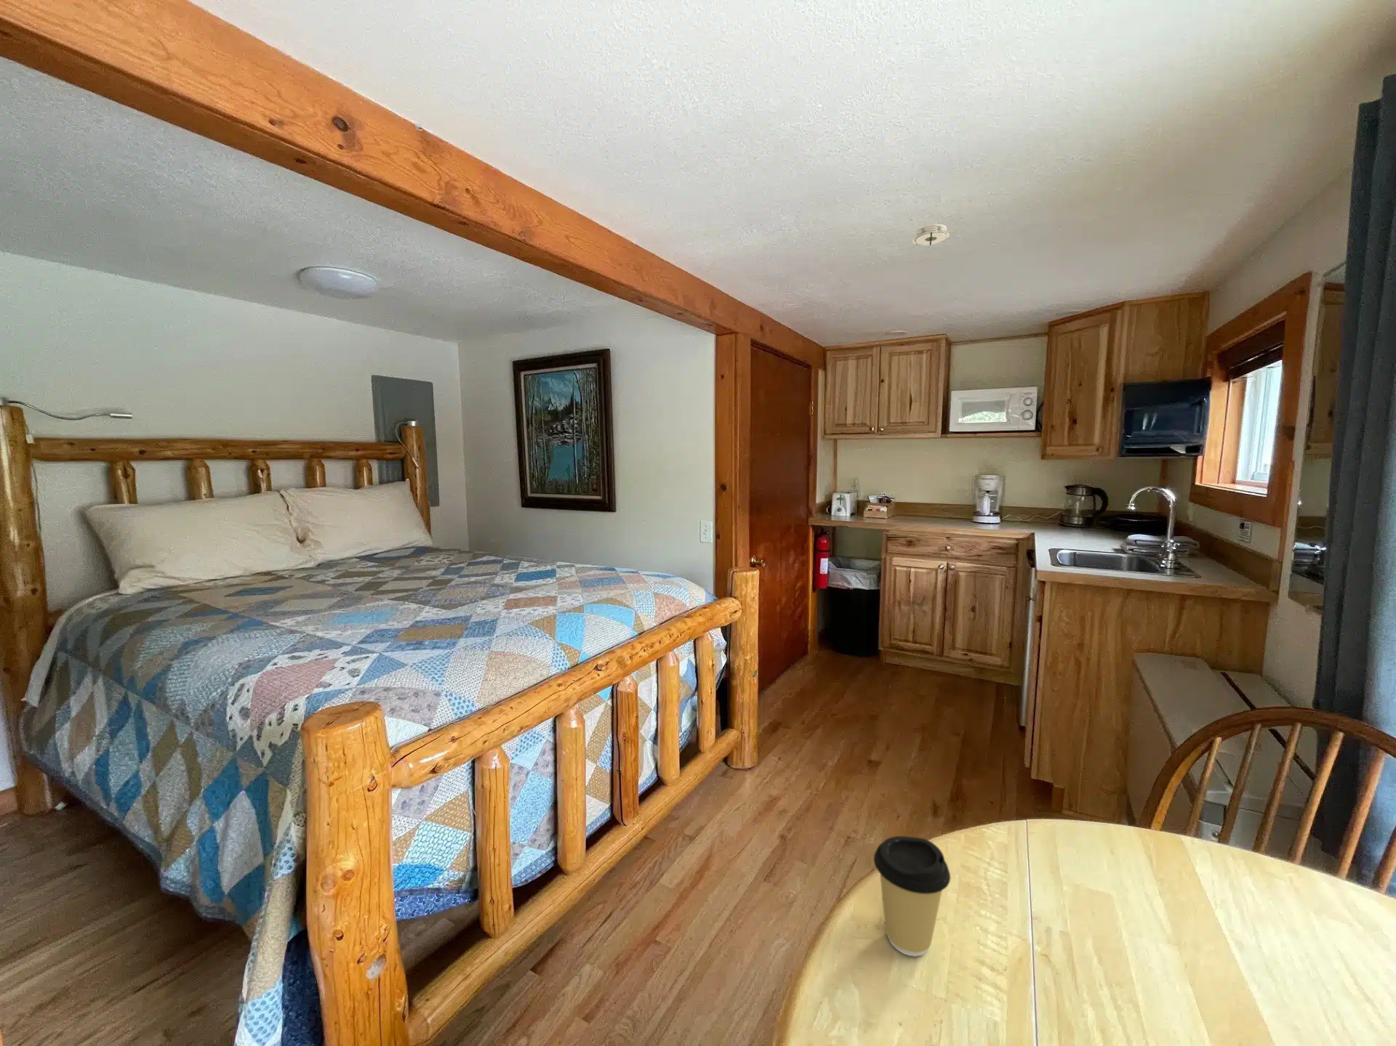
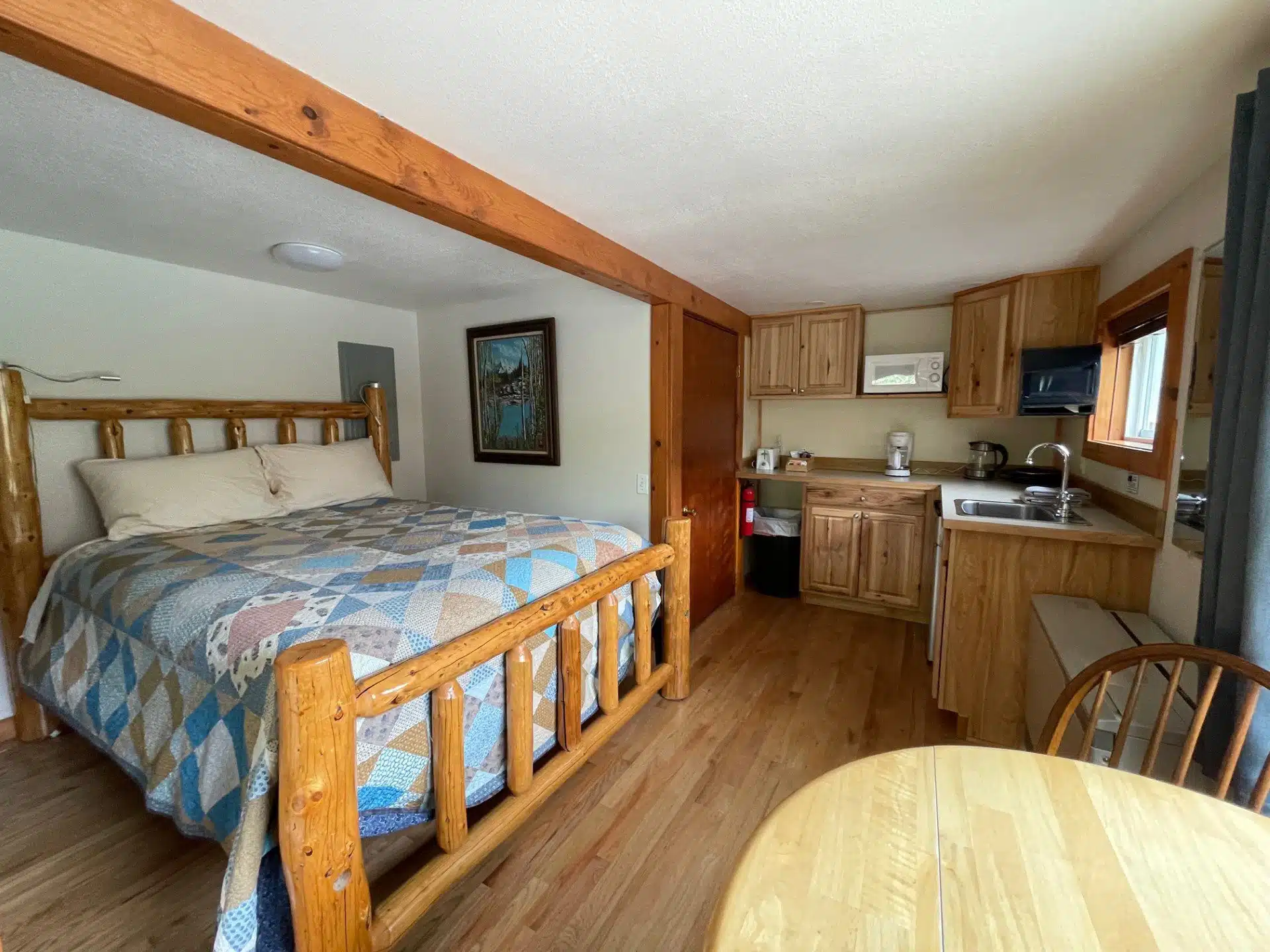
- smoke detector [910,224,951,249]
- coffee cup [873,835,951,957]
